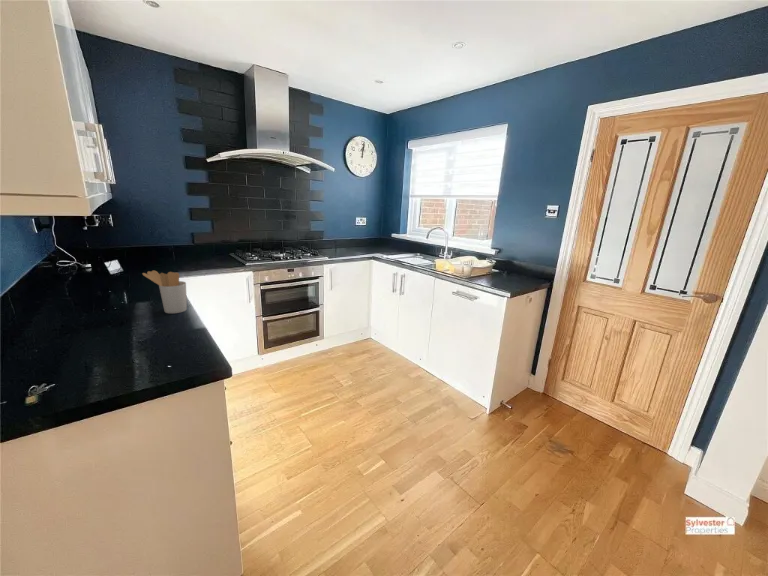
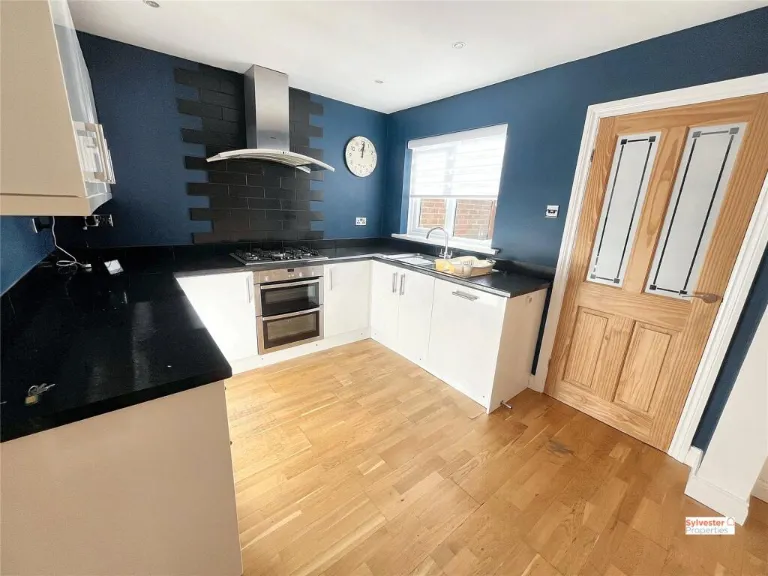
- utensil holder [142,270,188,314]
